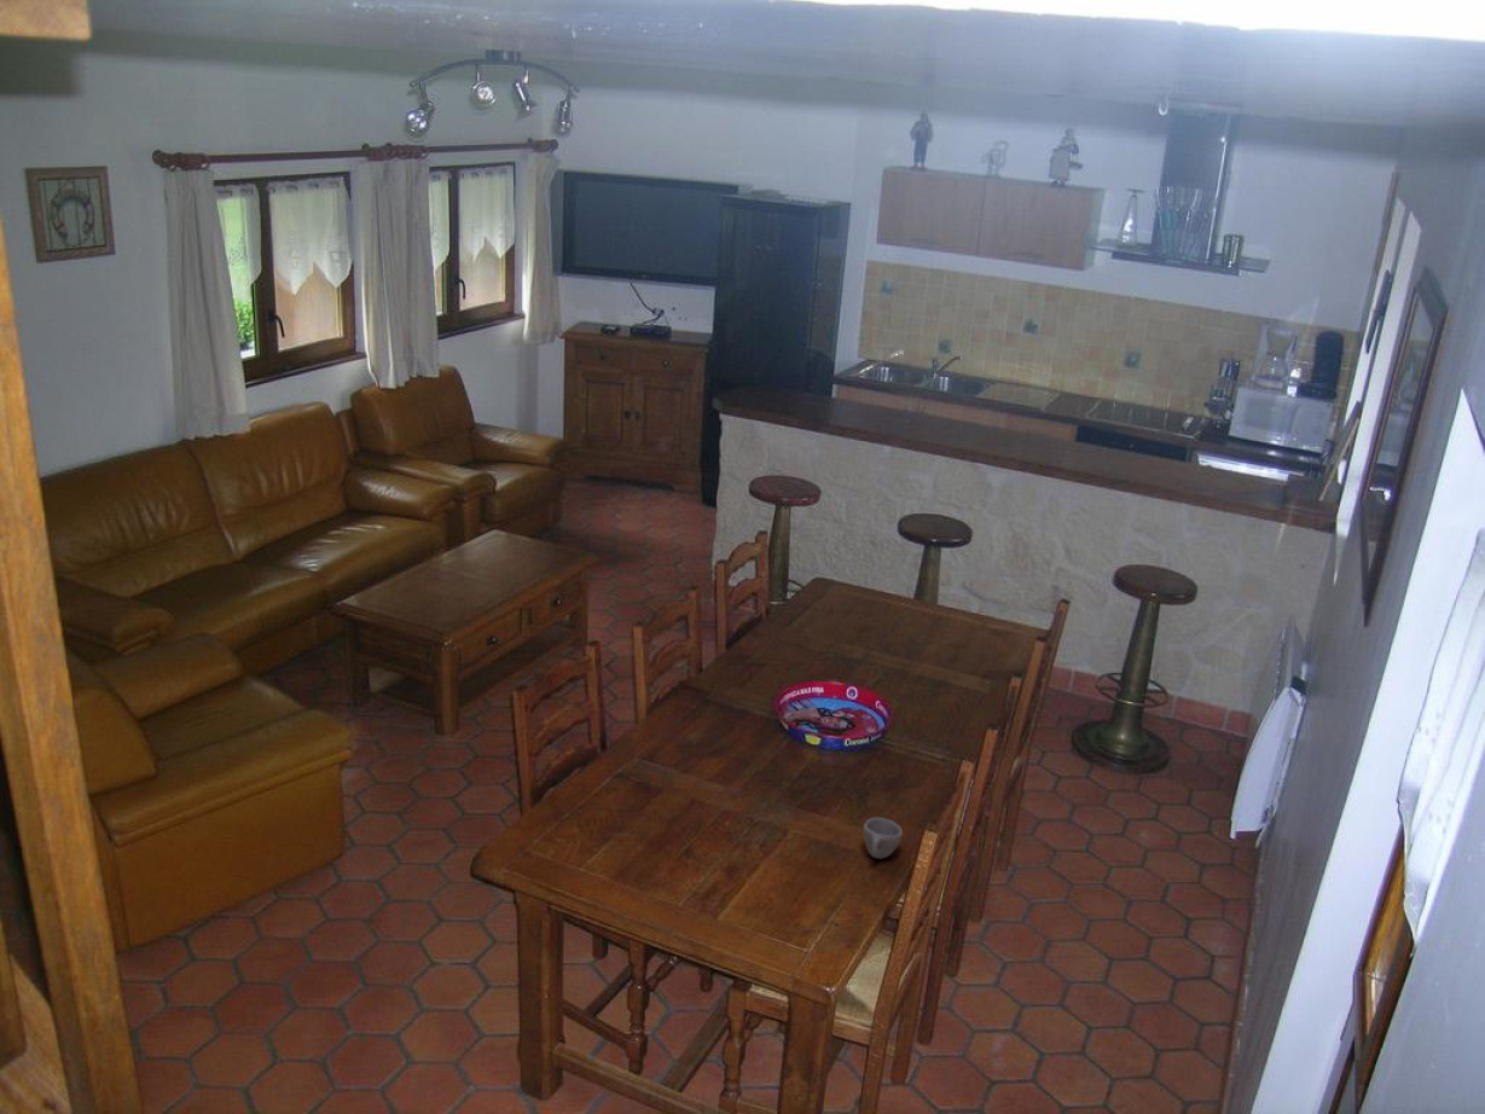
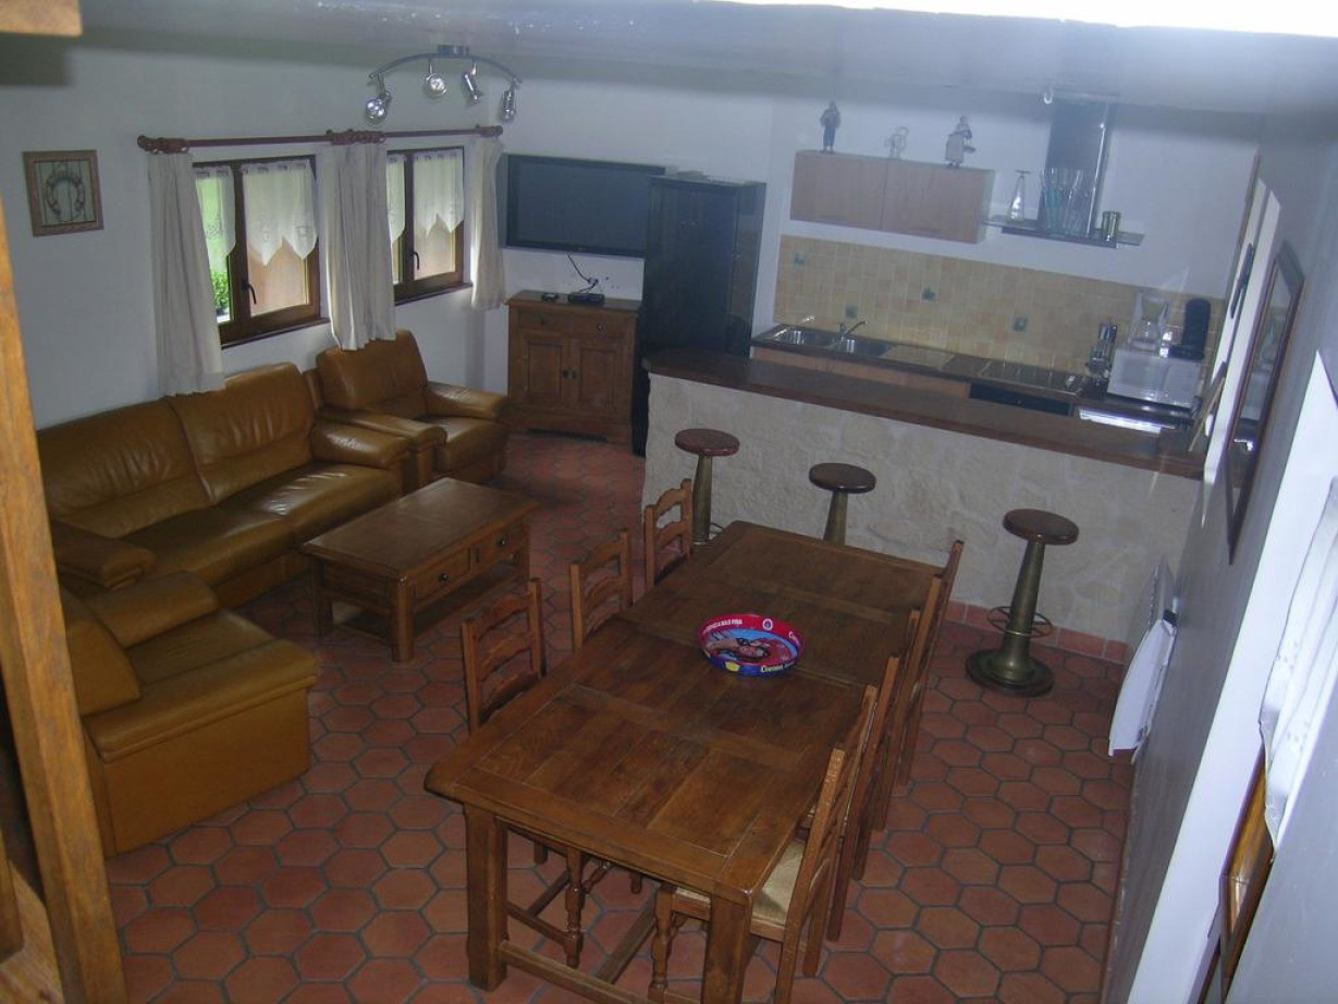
- cup [862,817,904,860]
